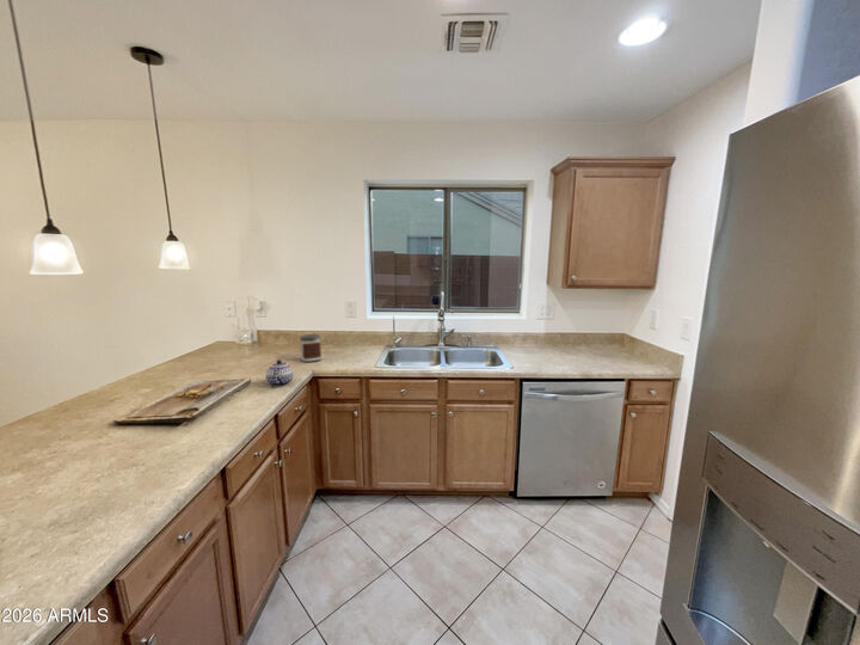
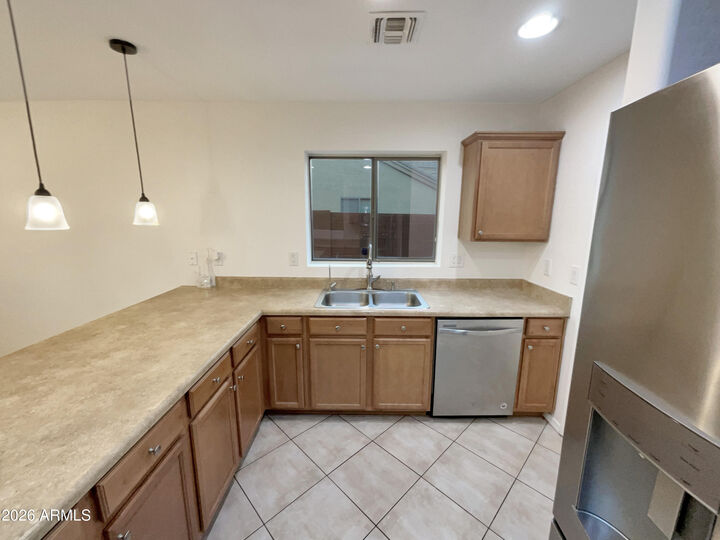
- teapot [265,358,294,387]
- jar [299,333,322,363]
- cutting board [112,376,252,424]
